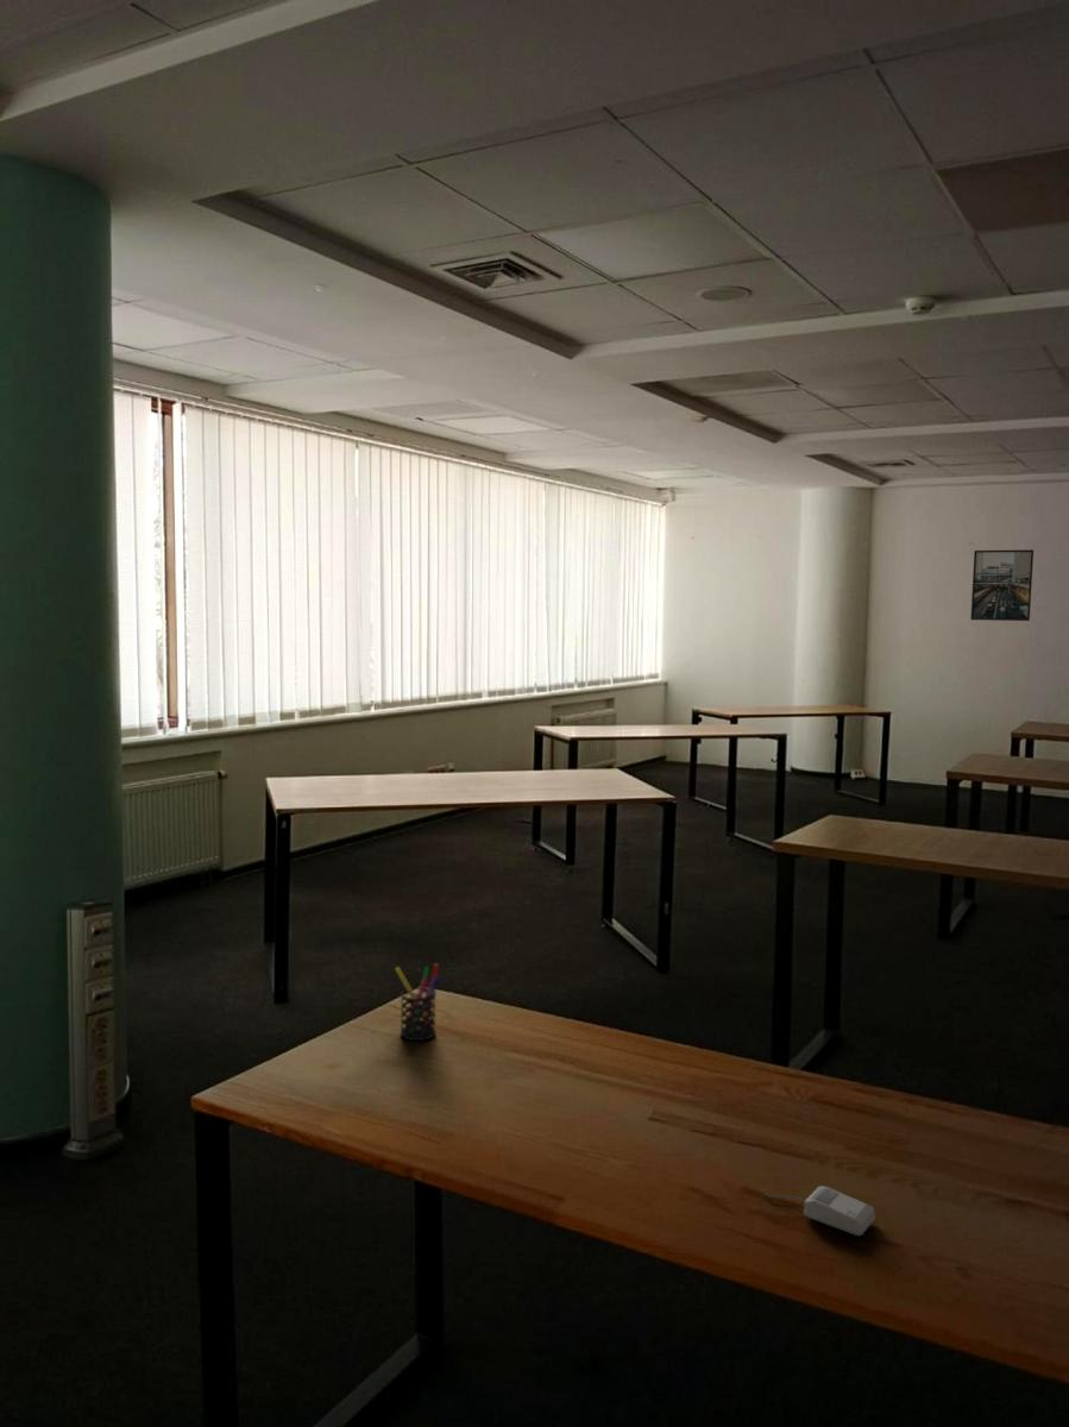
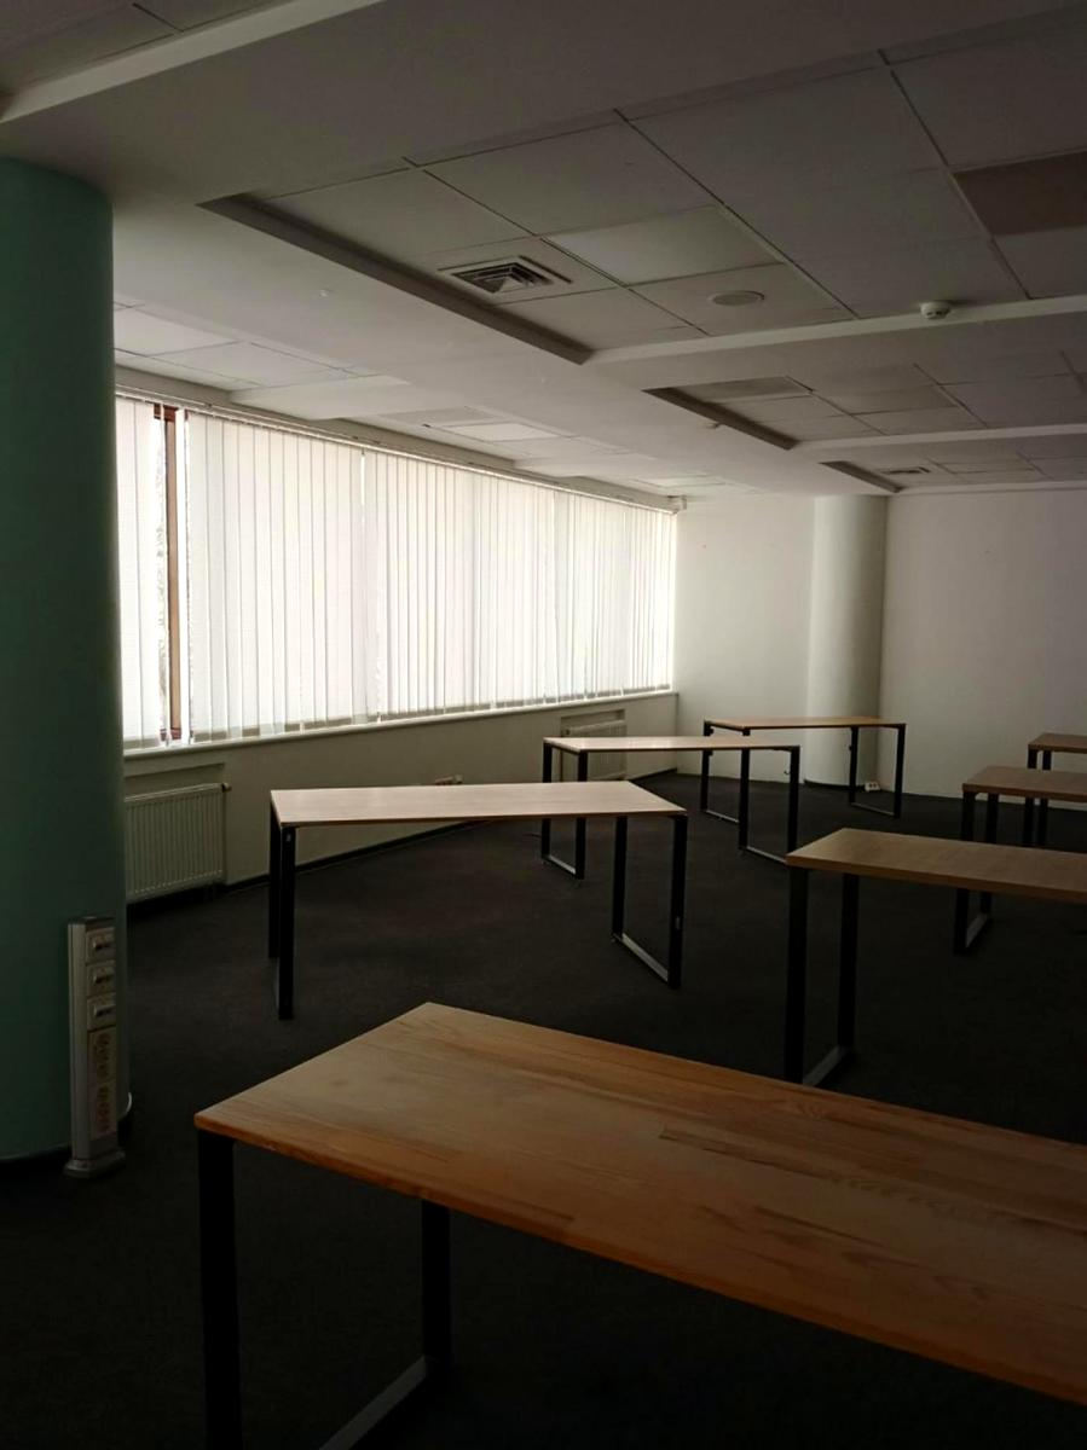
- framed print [970,548,1035,622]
- computer mouse [763,1186,876,1237]
- pen holder [395,963,441,1042]
